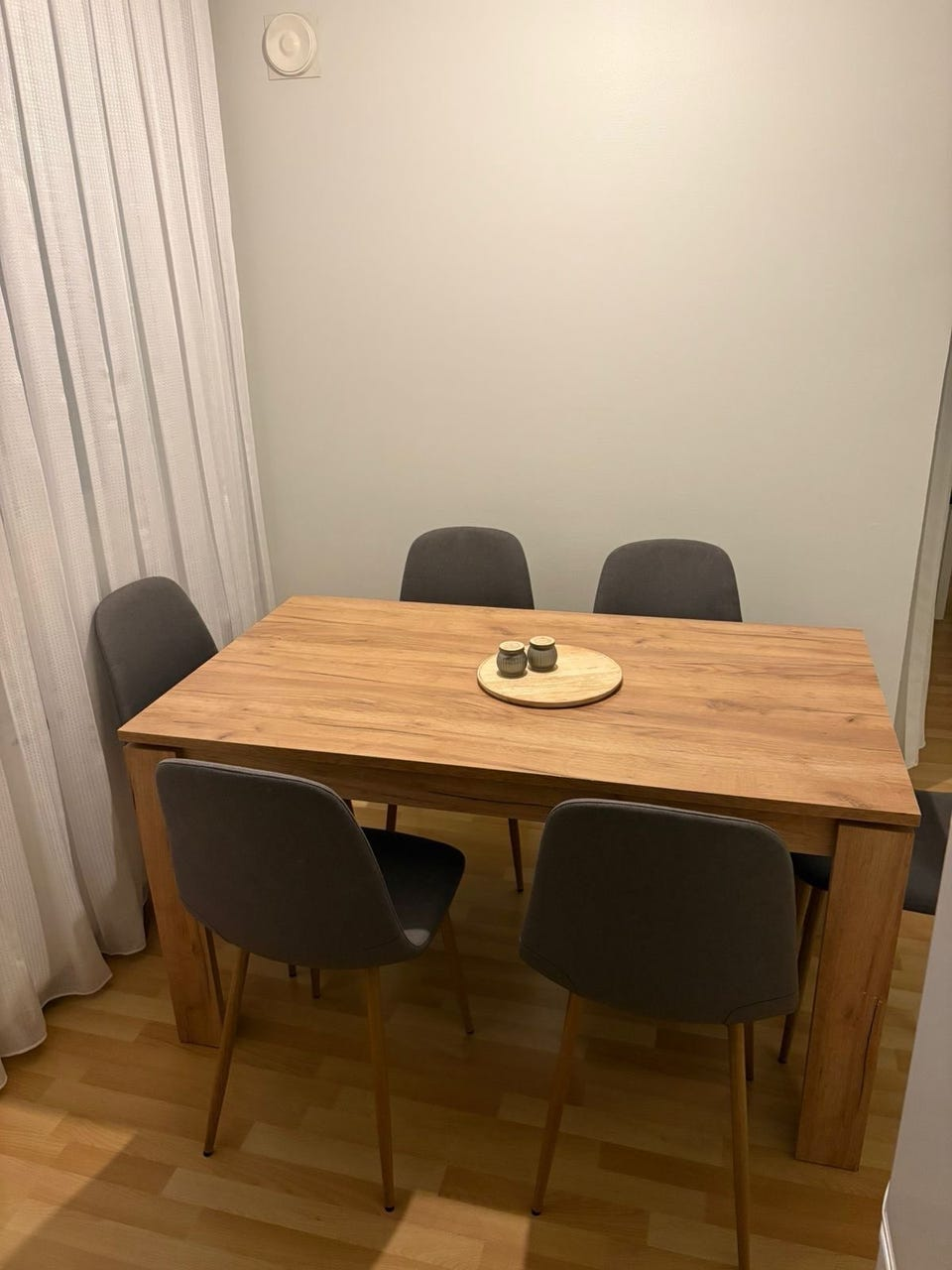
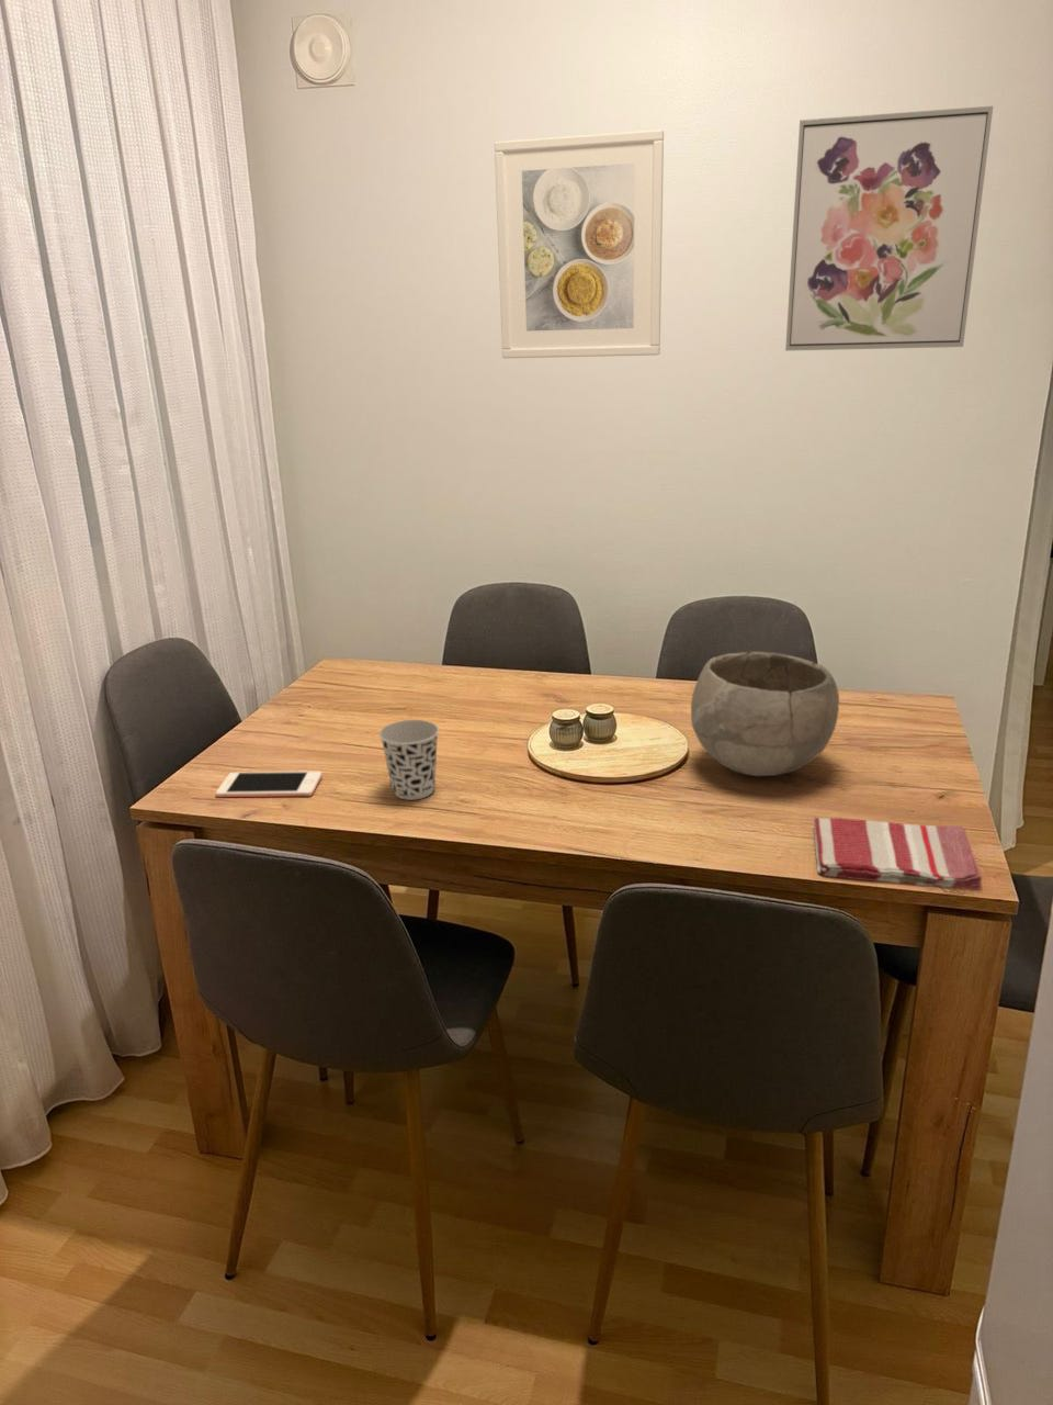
+ dish towel [812,816,983,892]
+ cell phone [215,771,324,798]
+ cup [378,719,440,801]
+ wall art [784,105,993,352]
+ bowl [690,651,841,777]
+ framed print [493,128,665,358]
